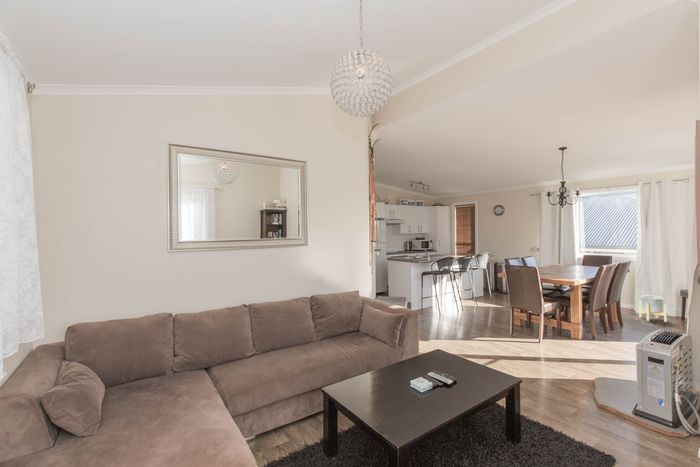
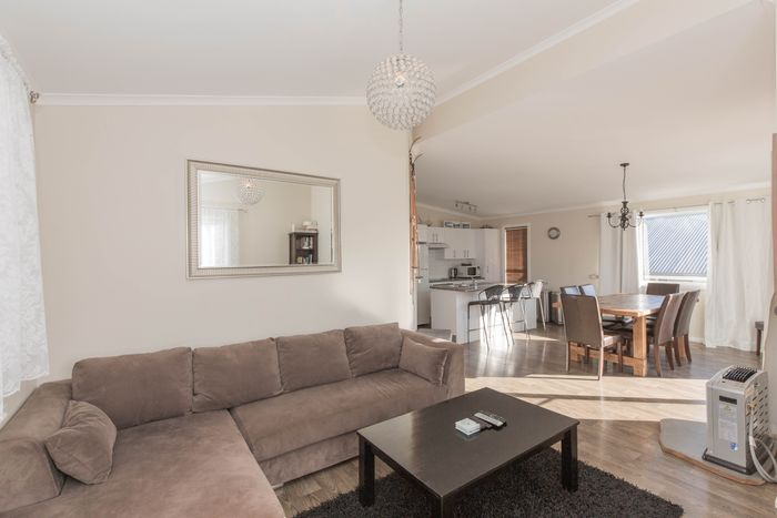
- planter [638,295,668,323]
